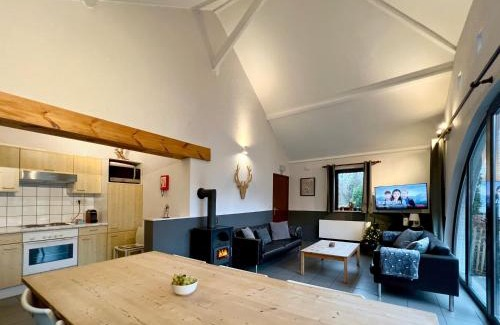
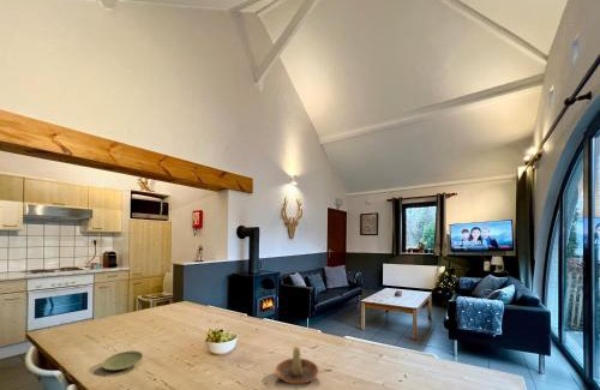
+ plate [101,349,144,371]
+ candle holder [275,346,319,385]
